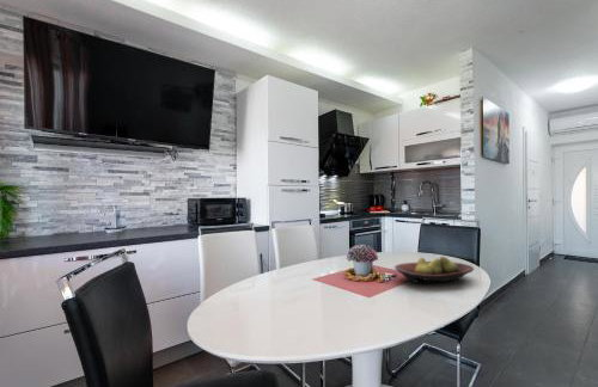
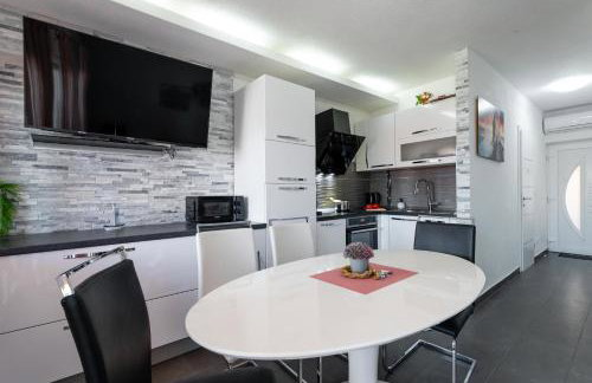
- fruit bowl [393,256,475,284]
